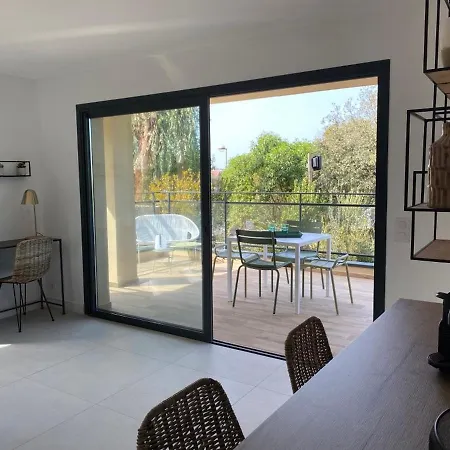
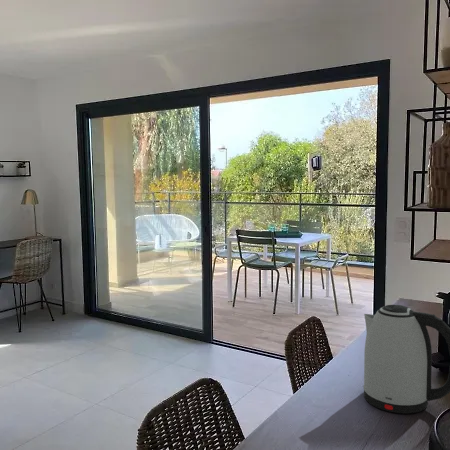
+ kettle [362,304,450,414]
